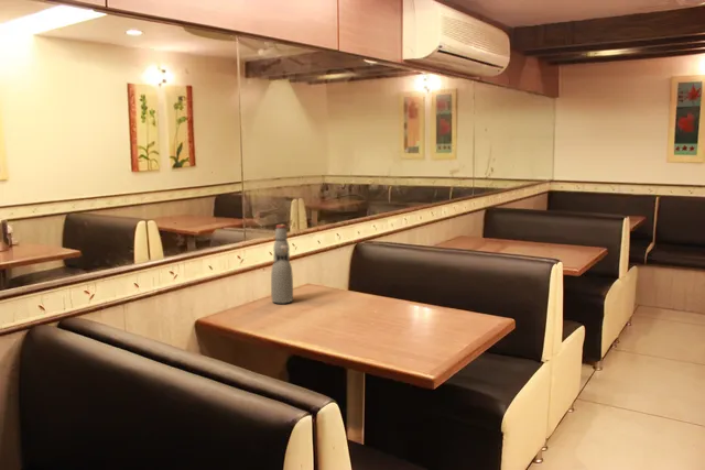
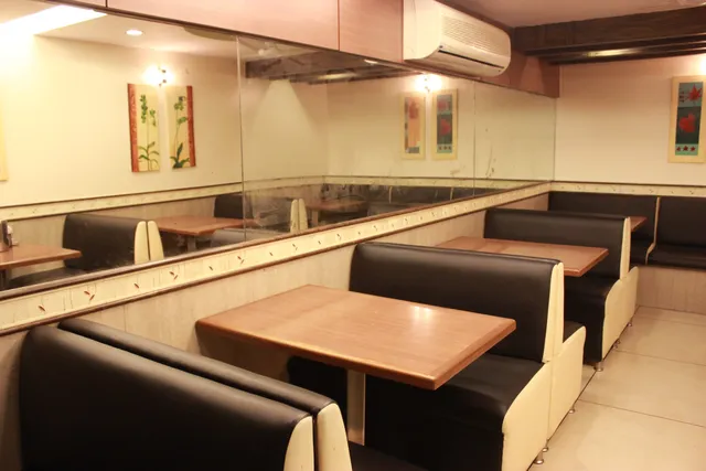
- bottle [270,223,294,305]
